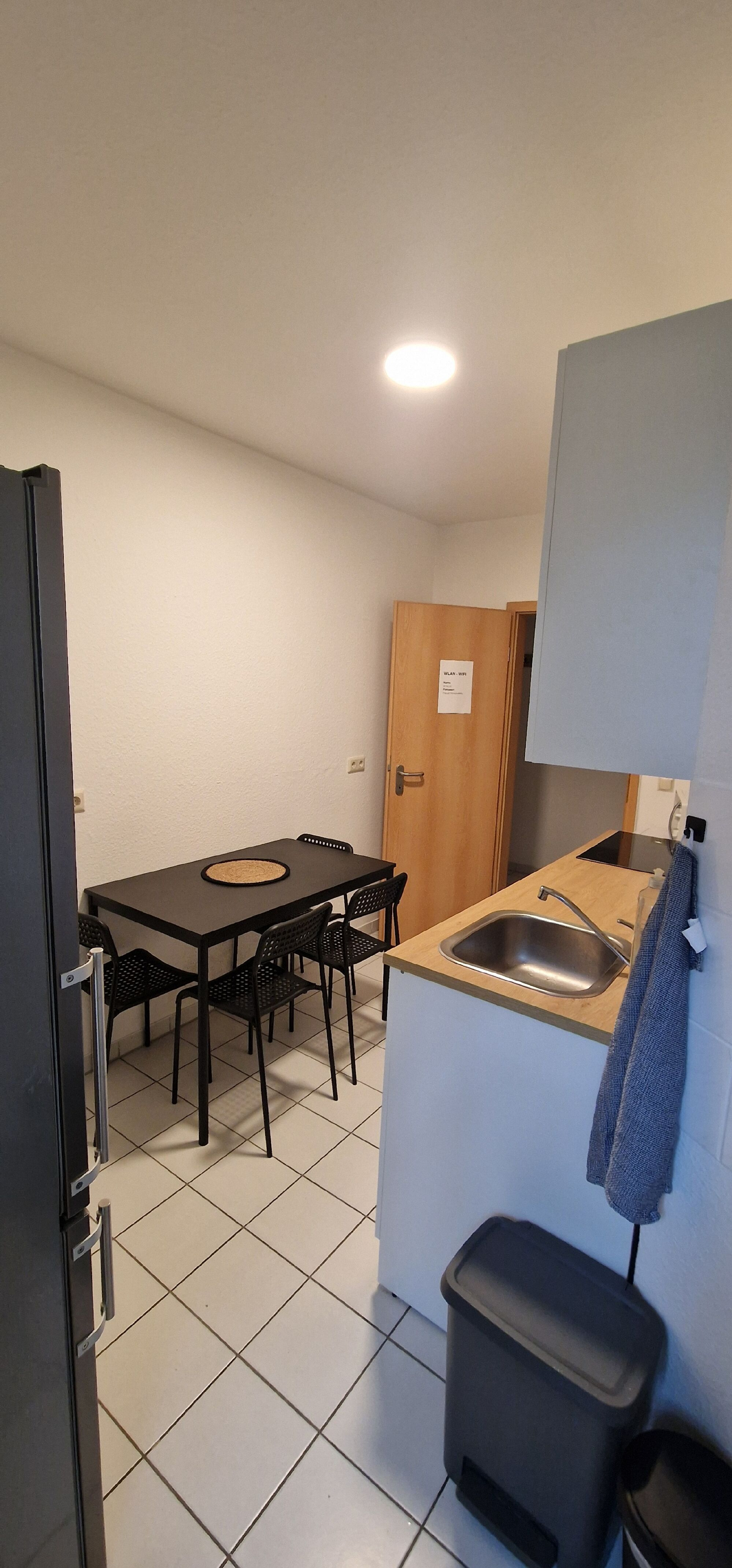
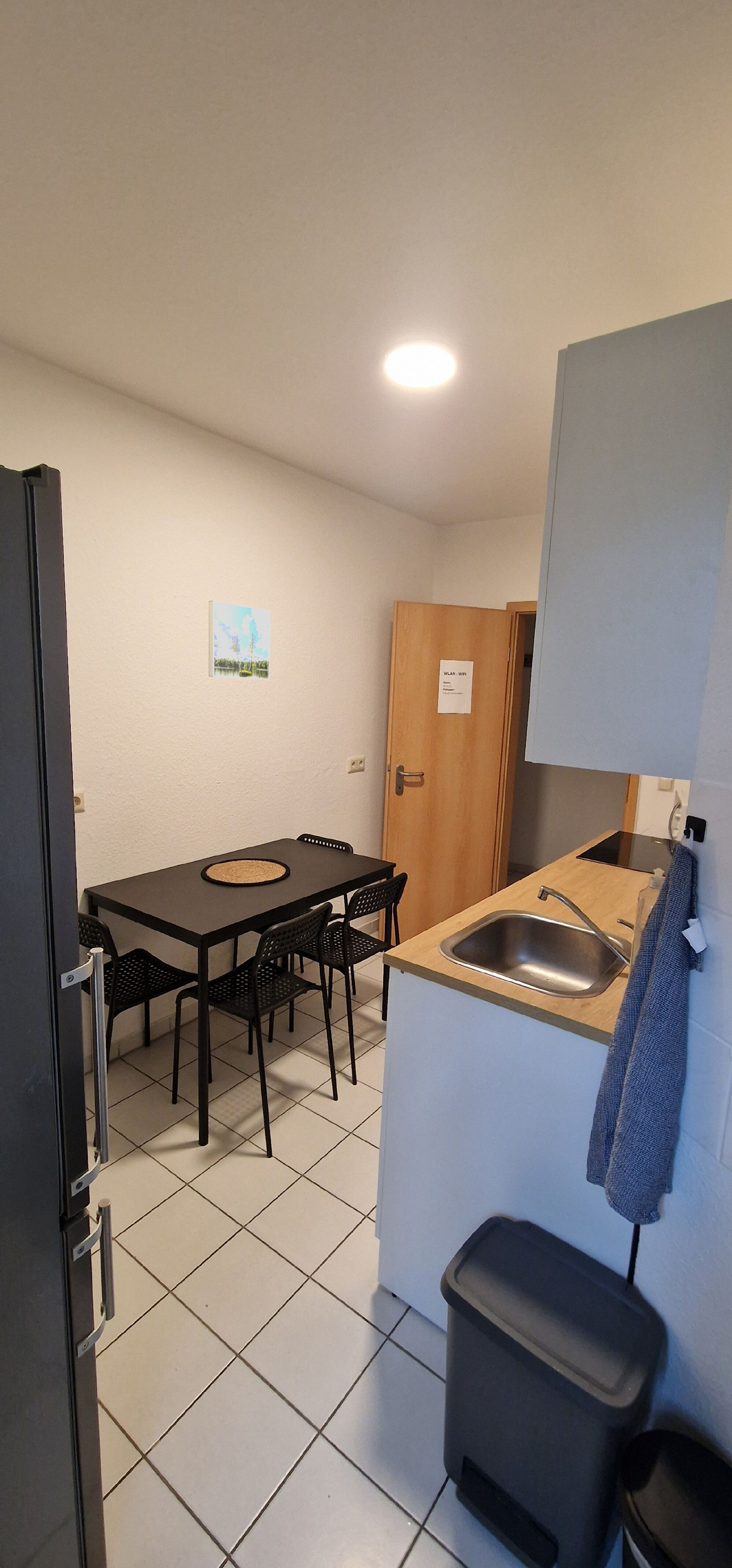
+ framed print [209,600,271,680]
